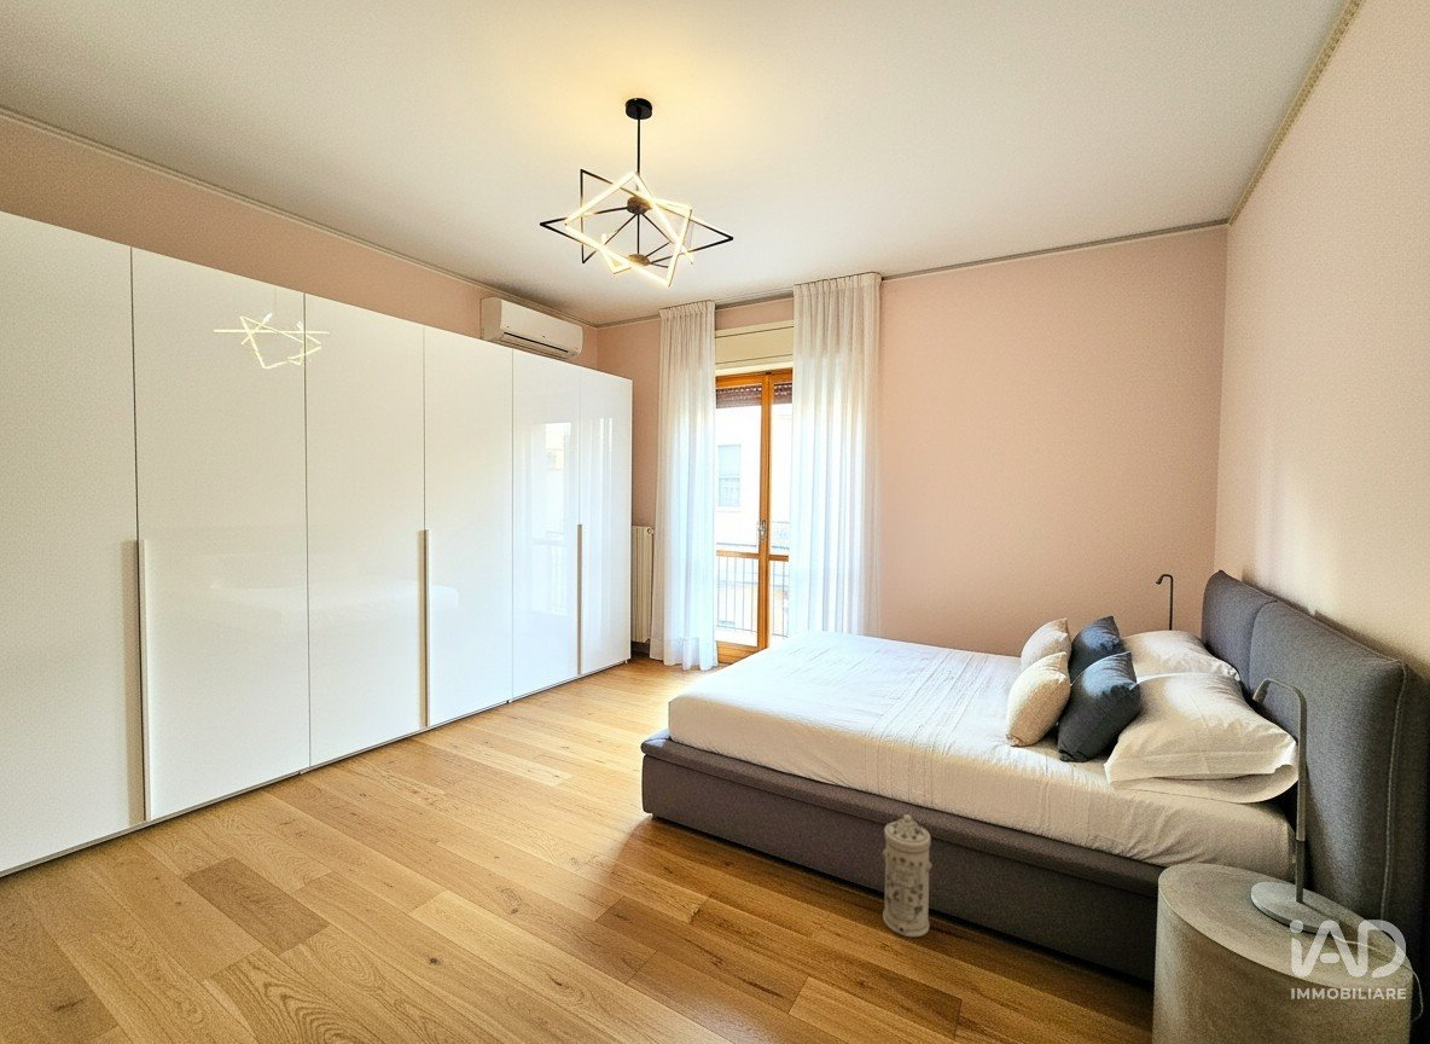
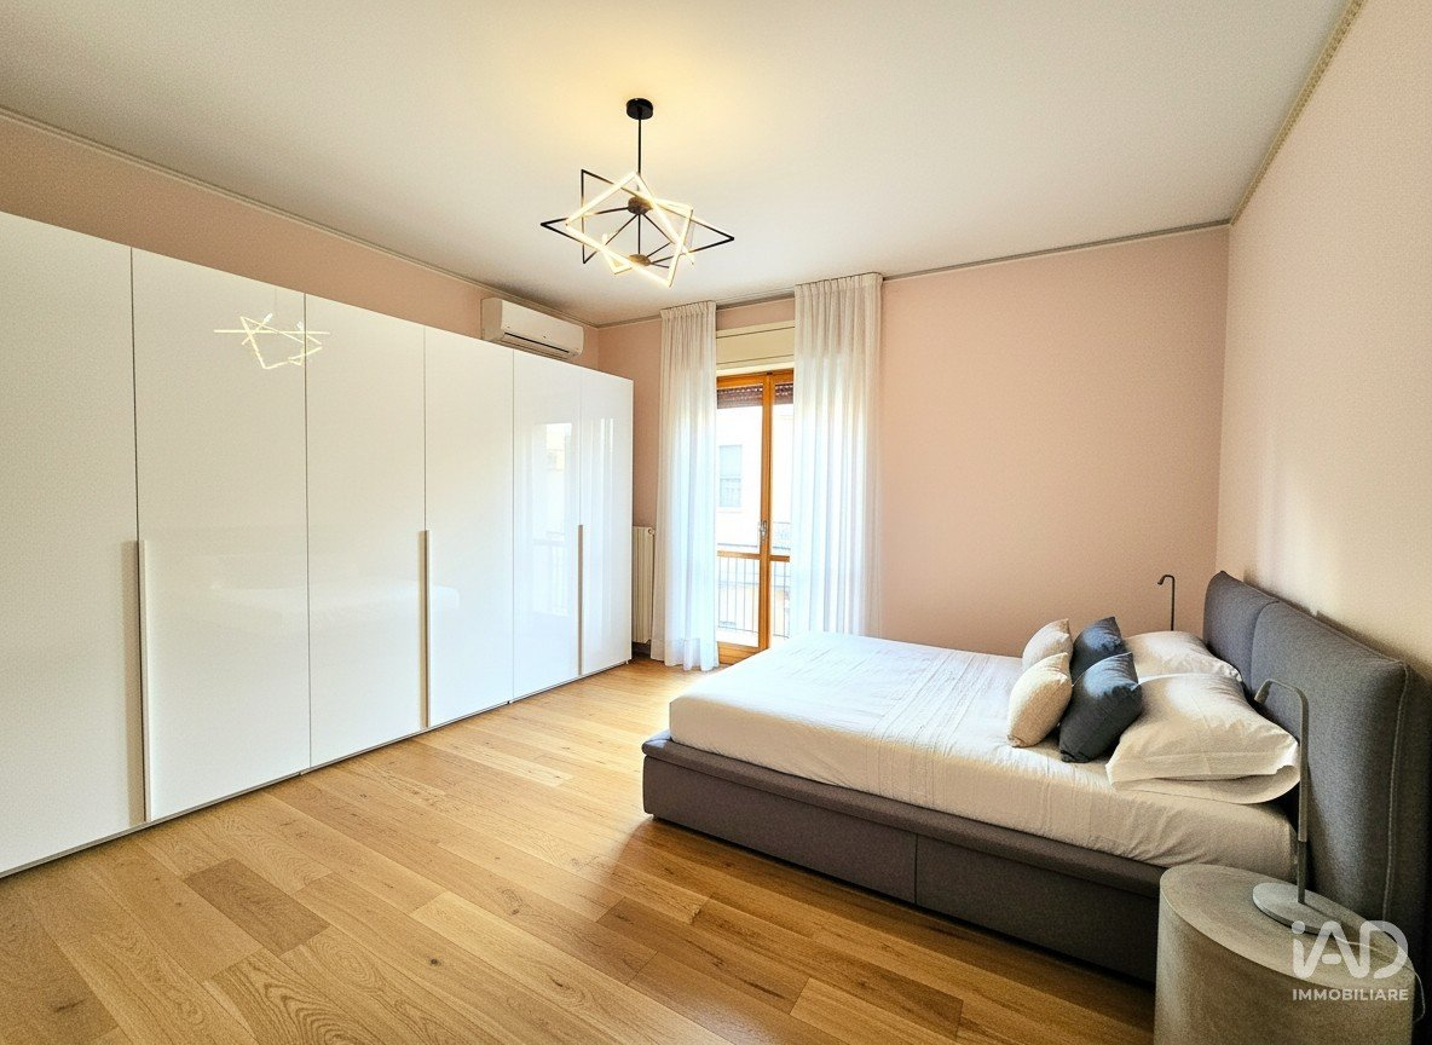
- water filter [882,813,934,938]
